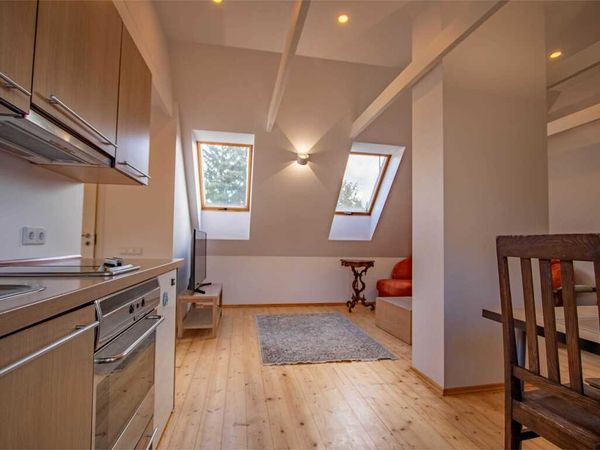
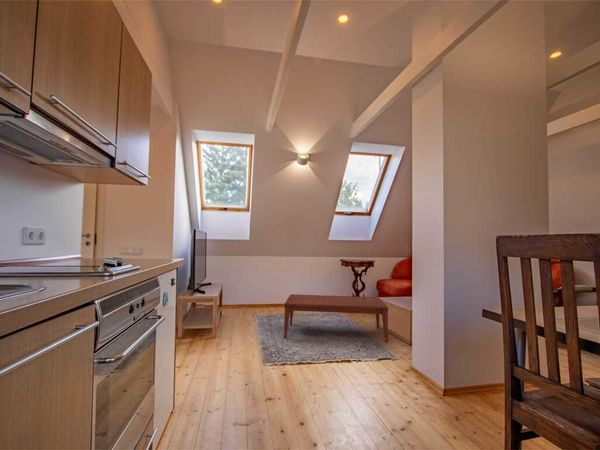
+ coffee table [283,293,389,344]
